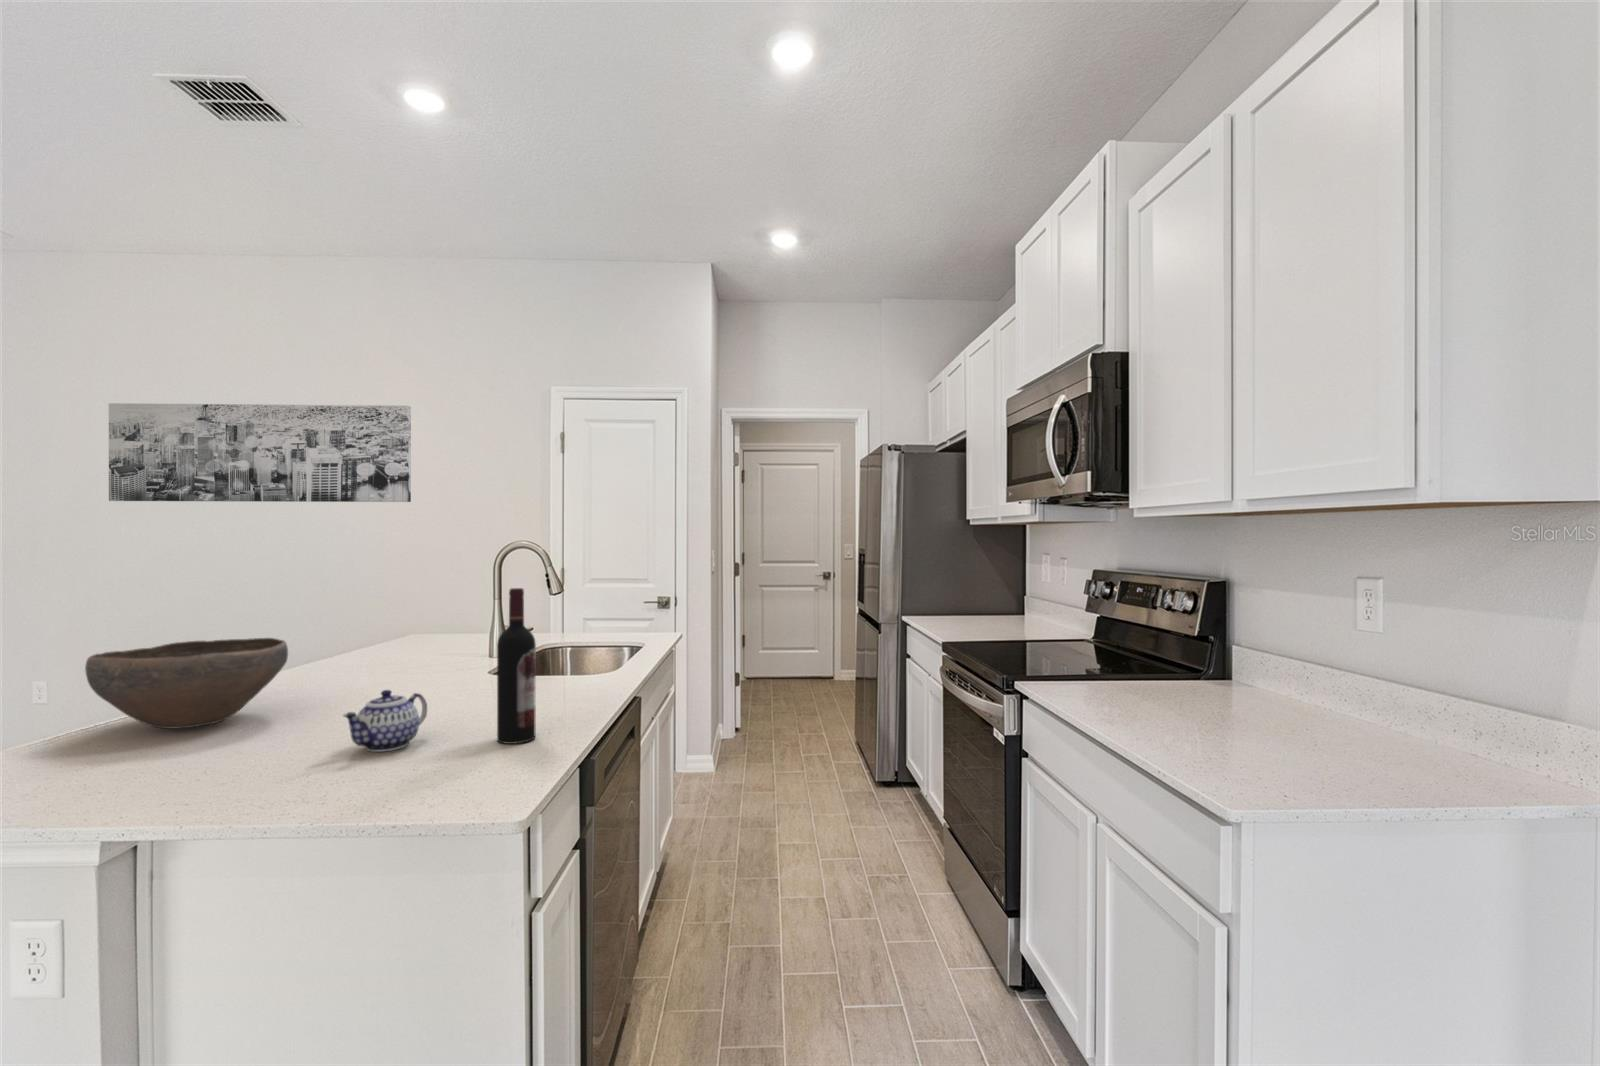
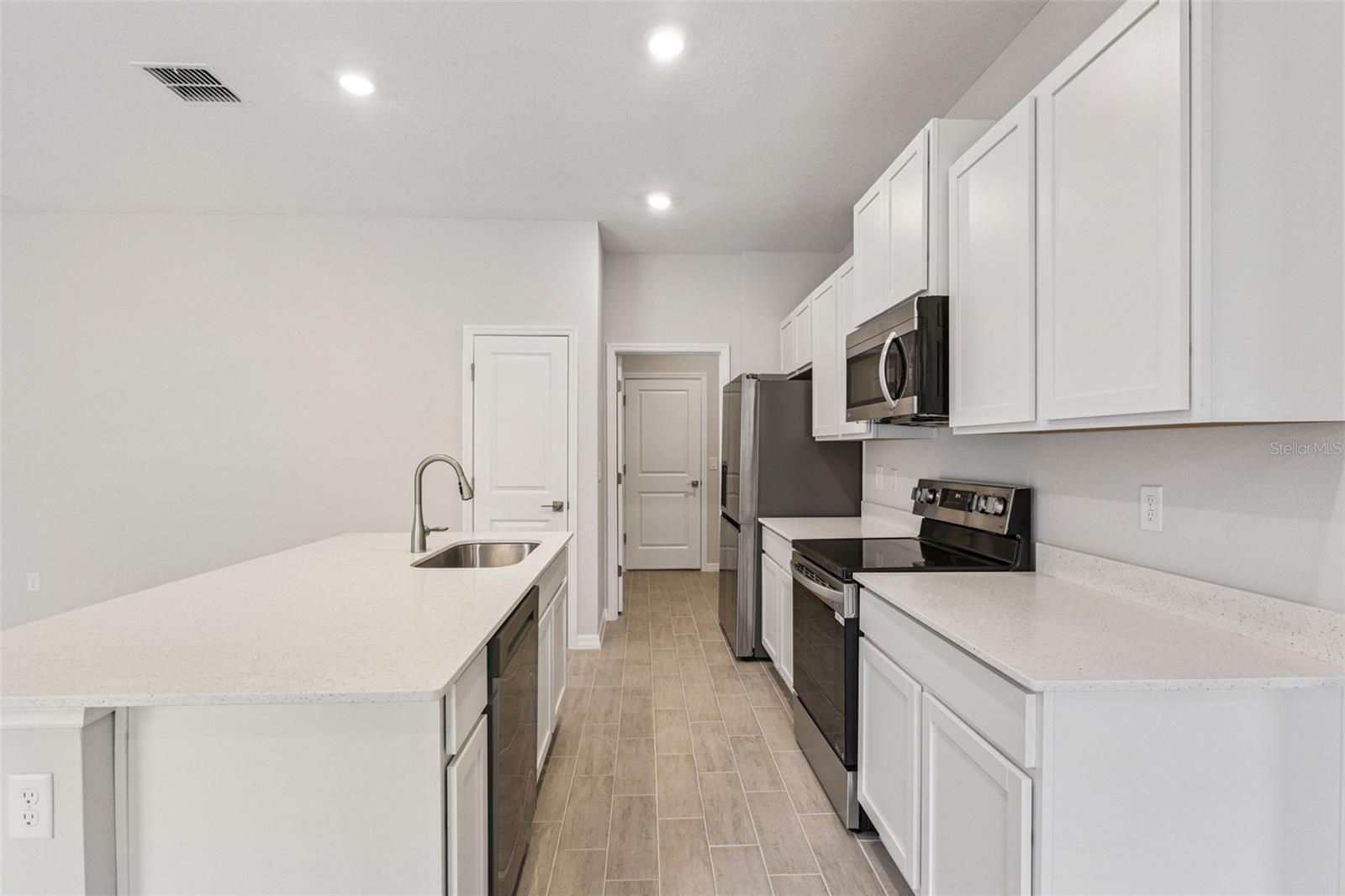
- wall art [108,402,412,503]
- wine bottle [496,587,537,745]
- bowl [84,637,289,730]
- teapot [341,689,428,753]
